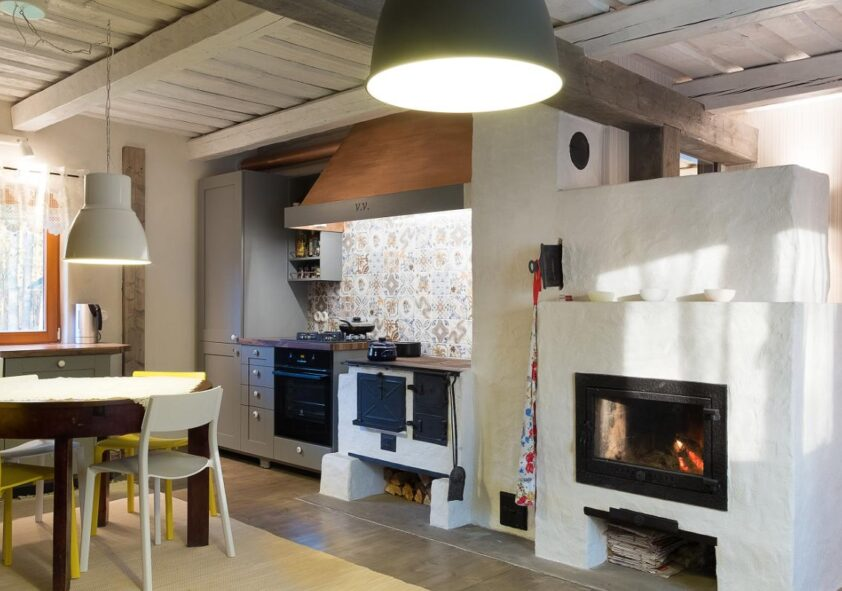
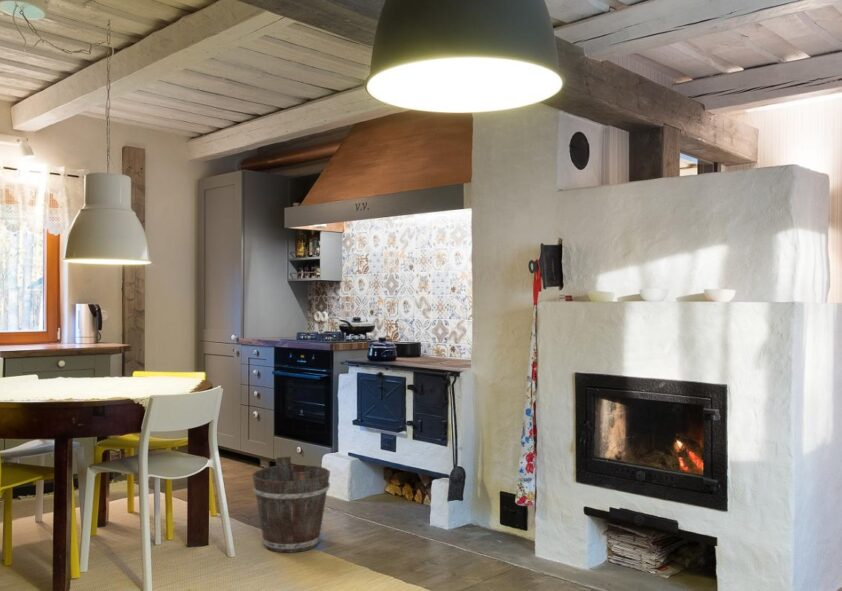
+ bucket [251,456,331,553]
